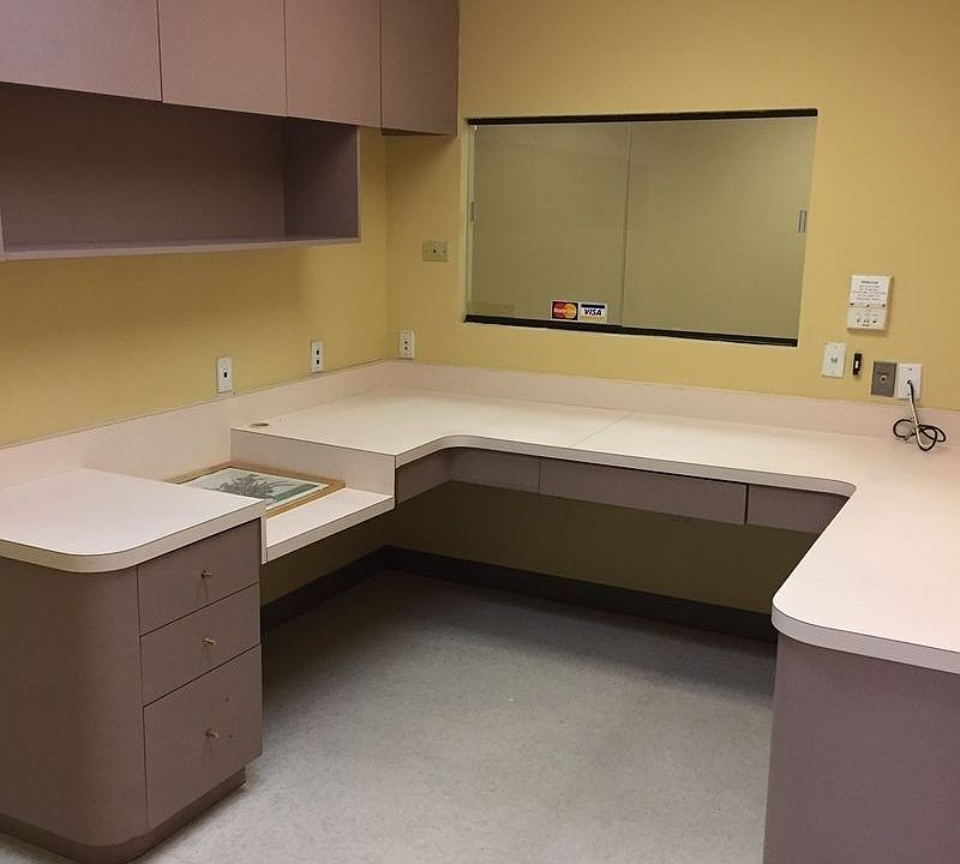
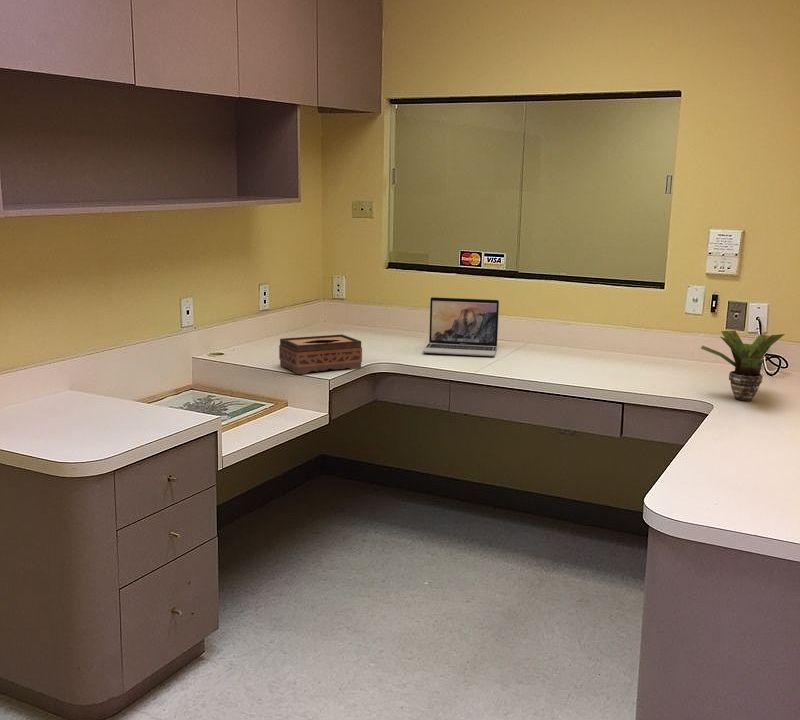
+ laptop [422,296,500,357]
+ potted plant [700,330,786,402]
+ tissue box [278,334,363,375]
